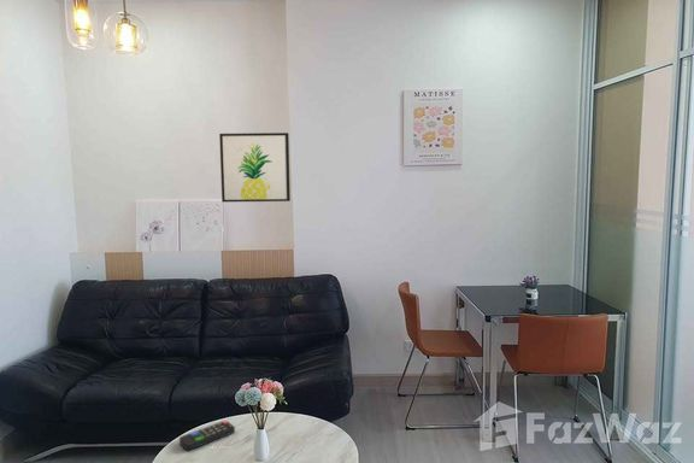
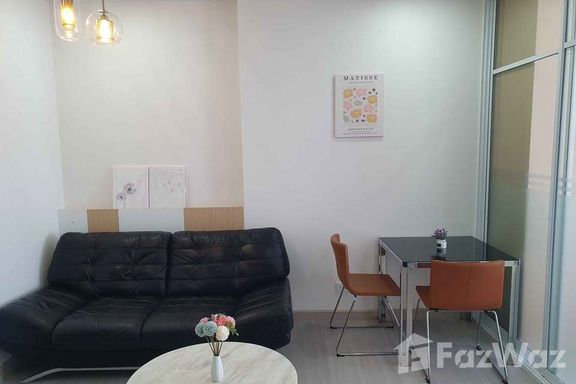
- remote control [178,420,236,452]
- wall art [218,131,292,204]
